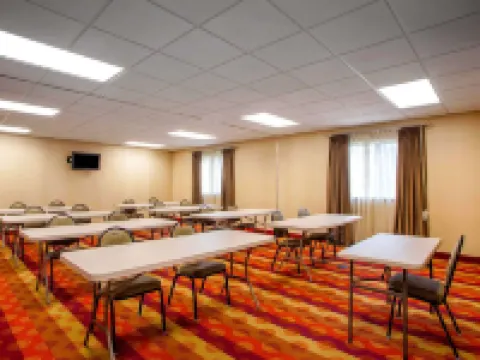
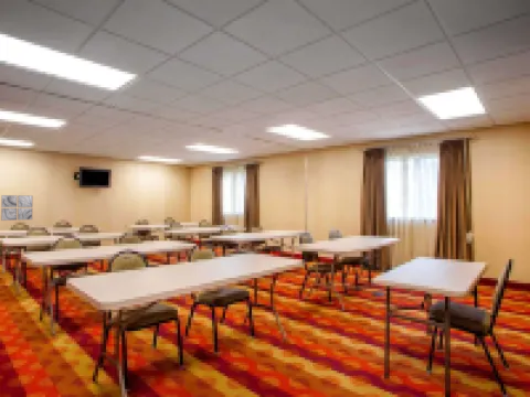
+ wall art [0,194,34,222]
